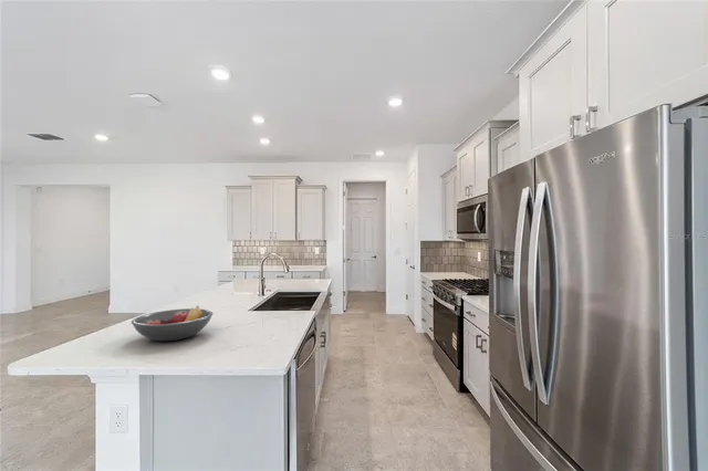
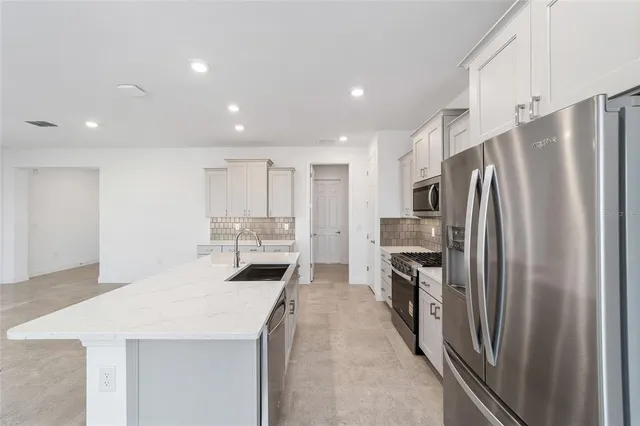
- fruit bowl [131,305,215,342]
